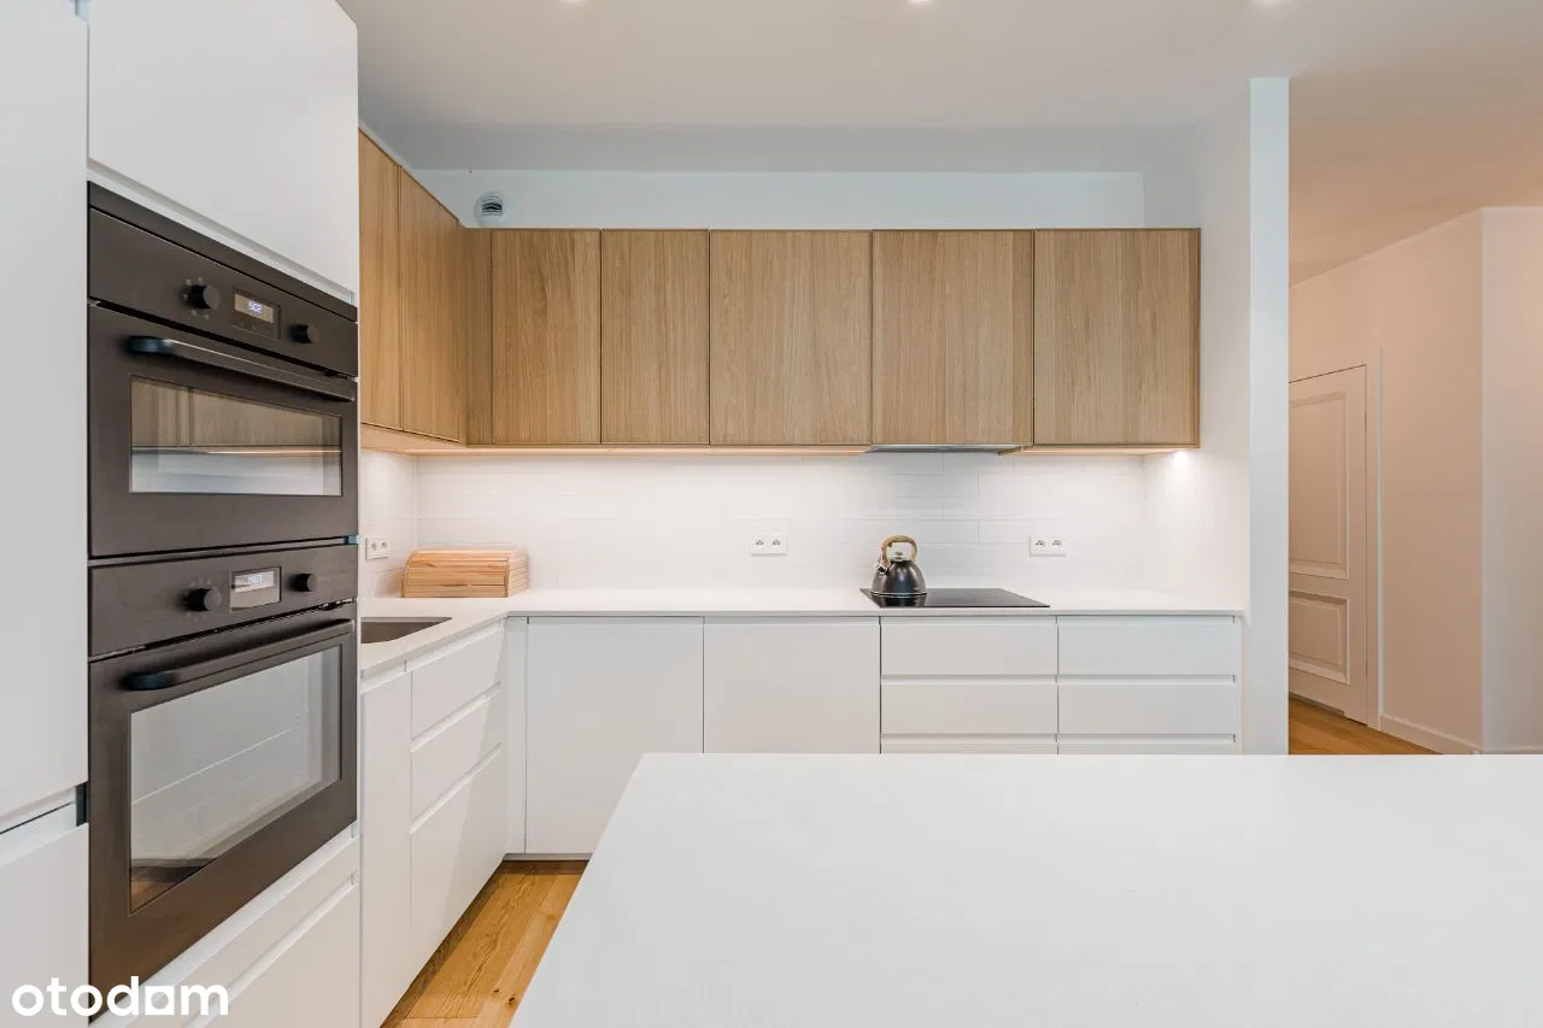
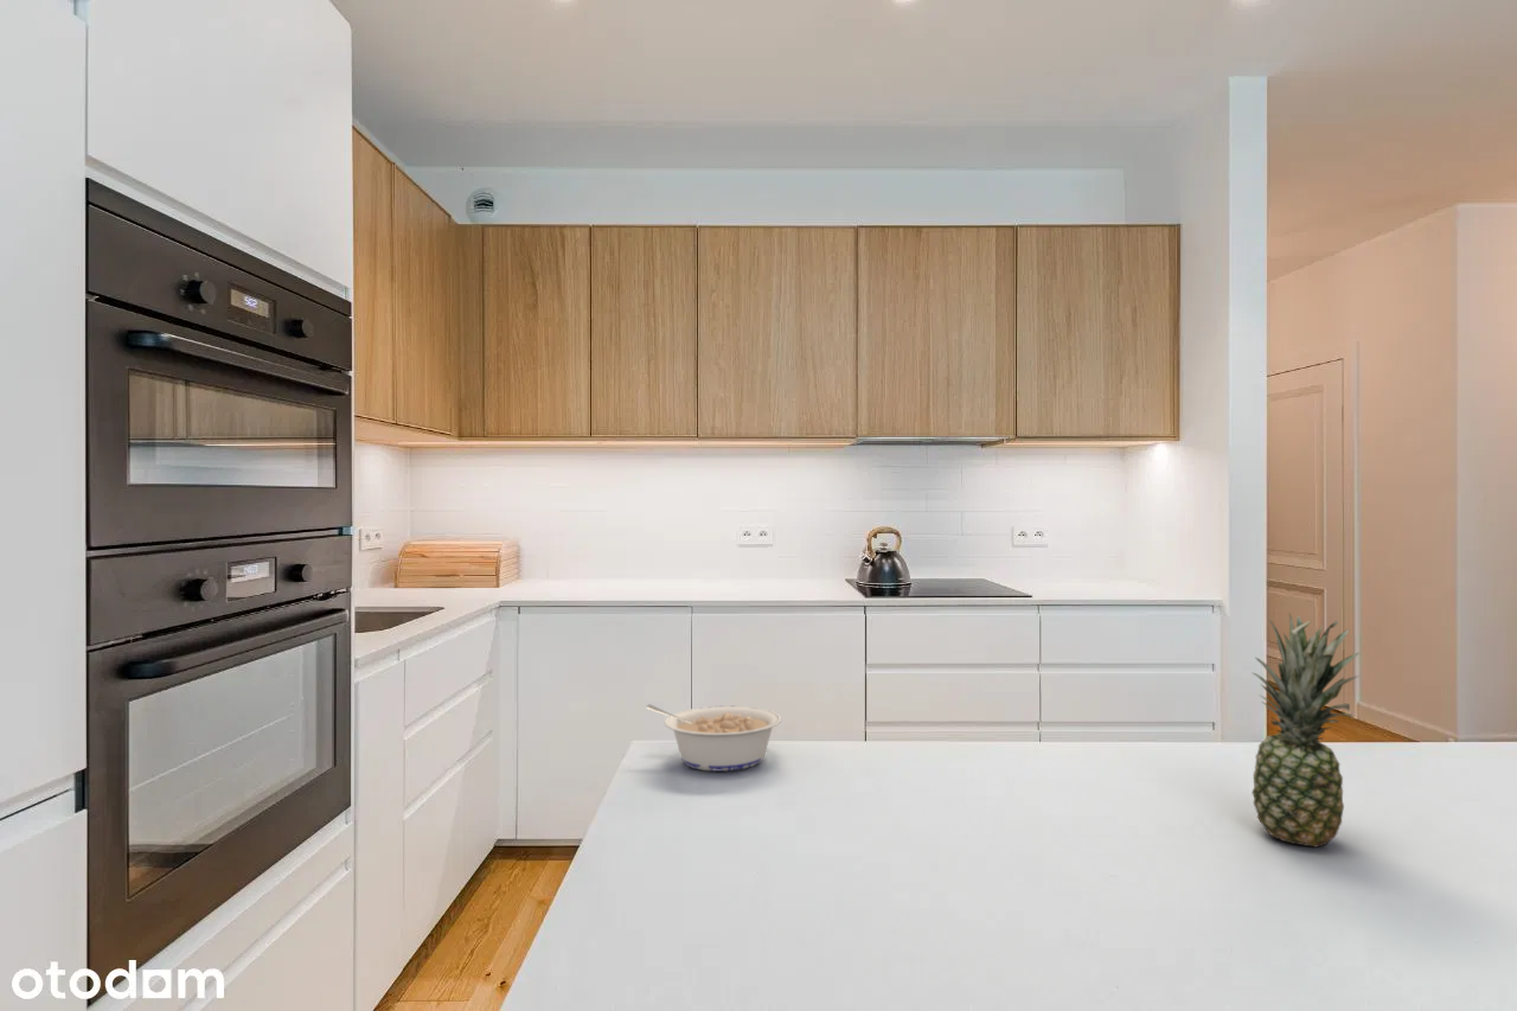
+ fruit [1252,612,1361,849]
+ legume [645,704,782,773]
